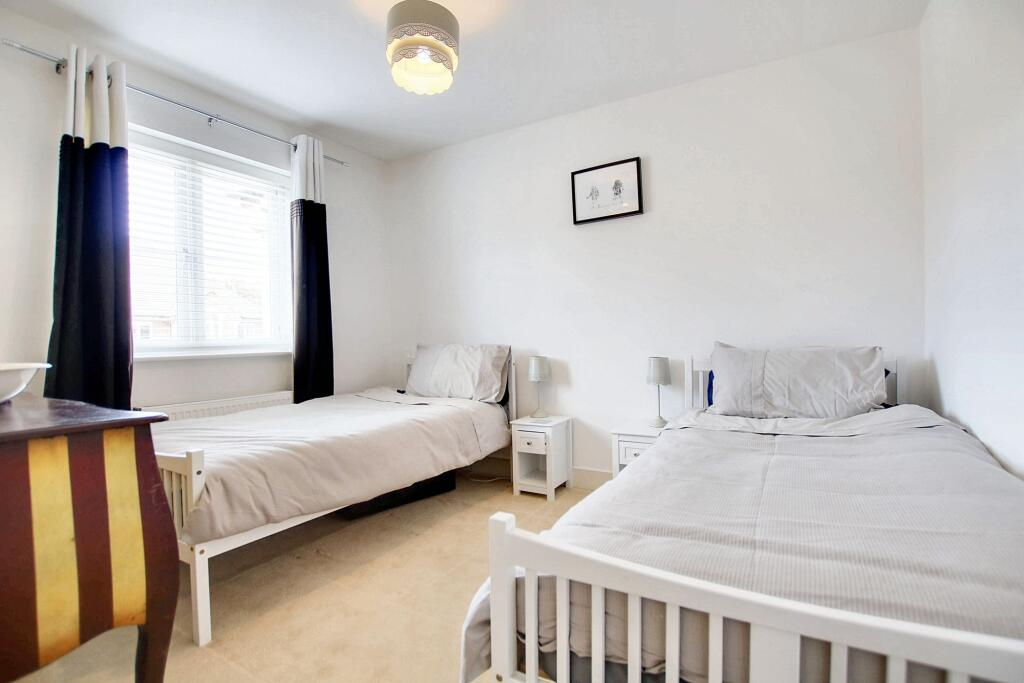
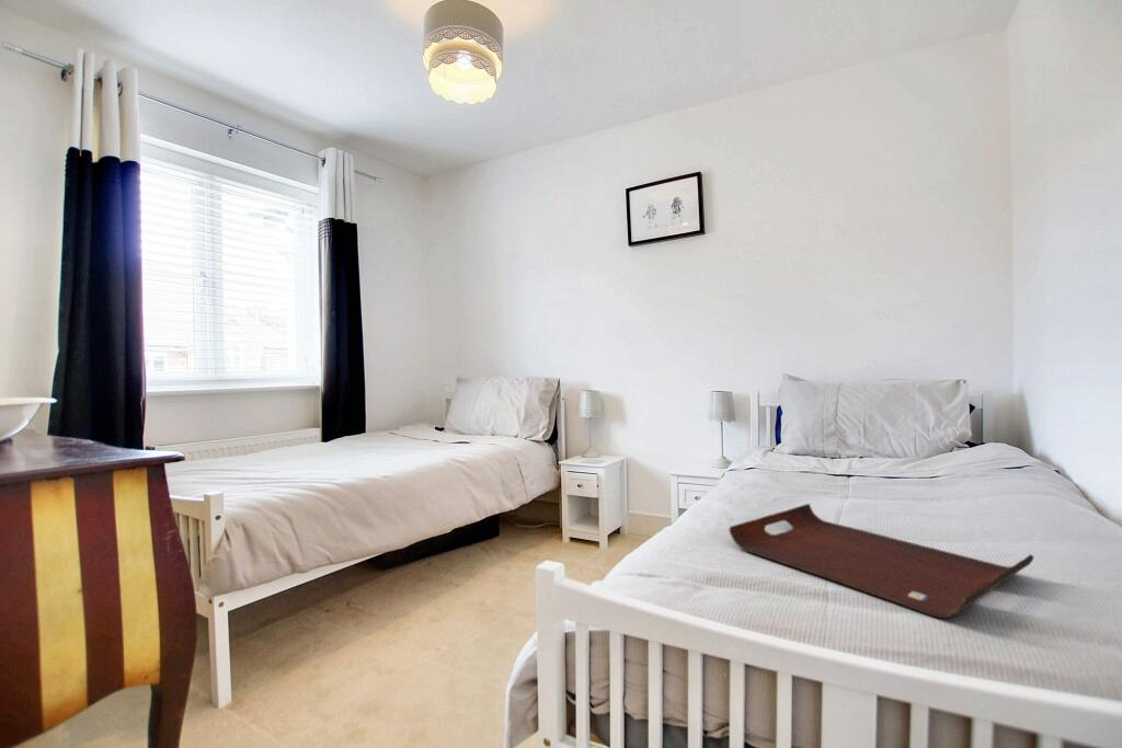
+ serving tray [729,503,1035,619]
